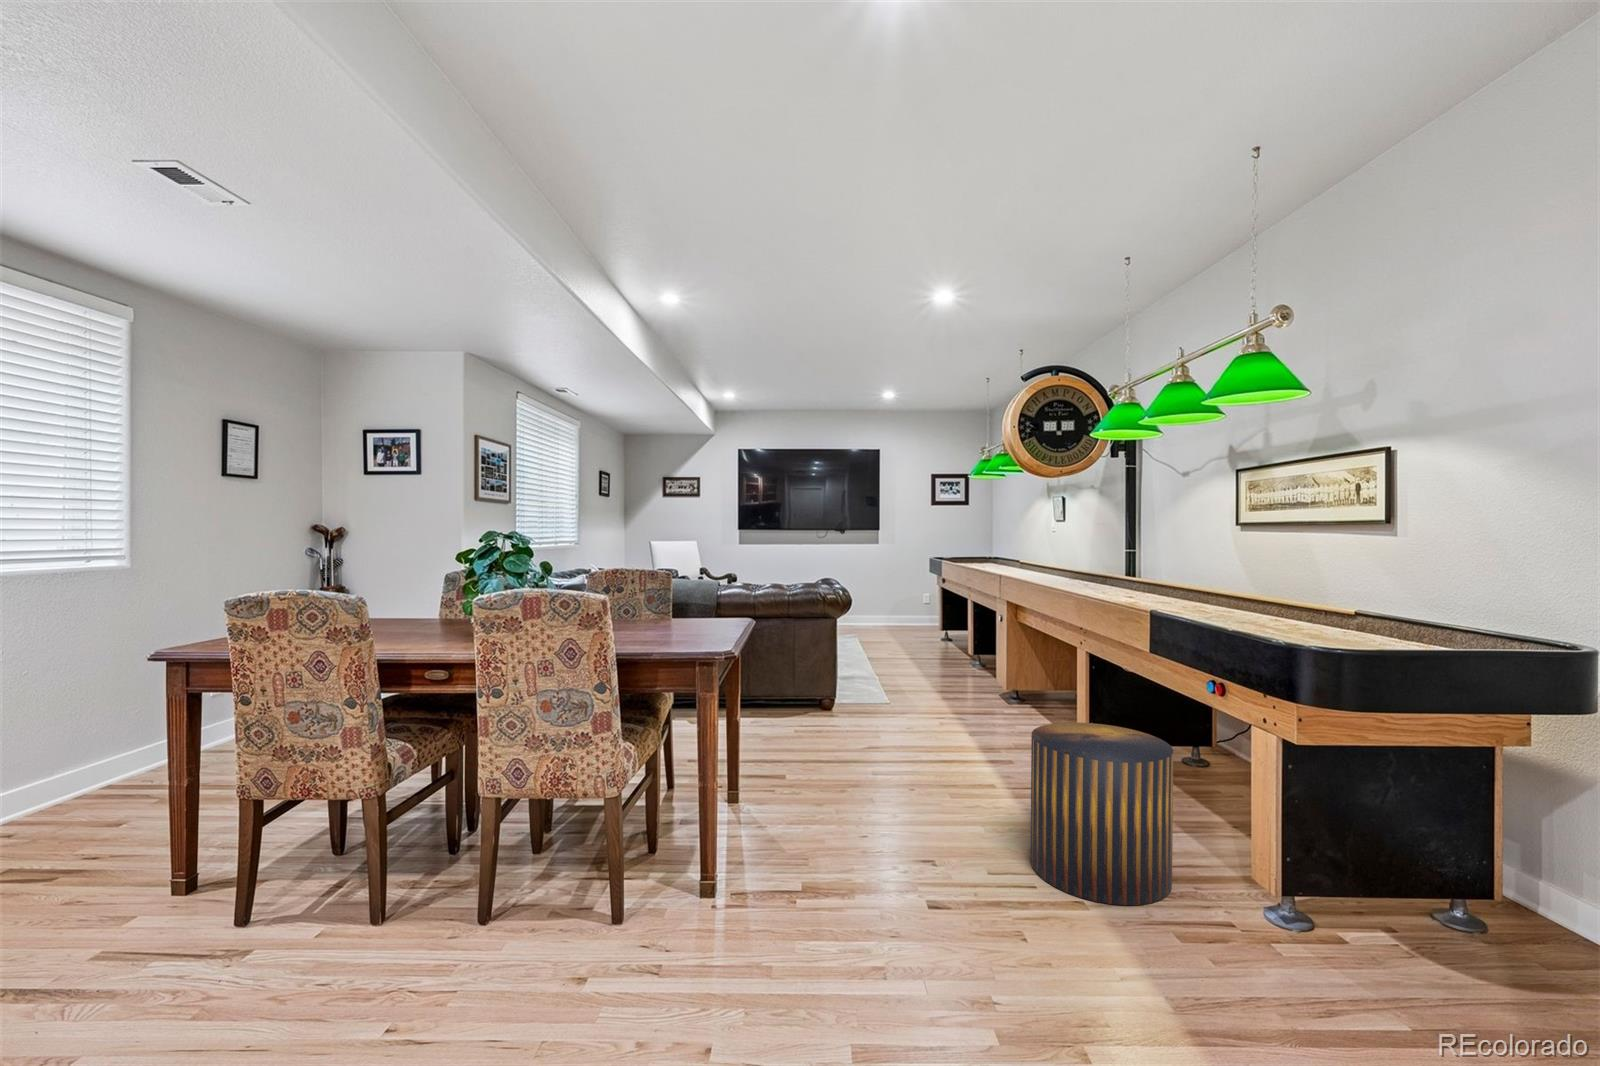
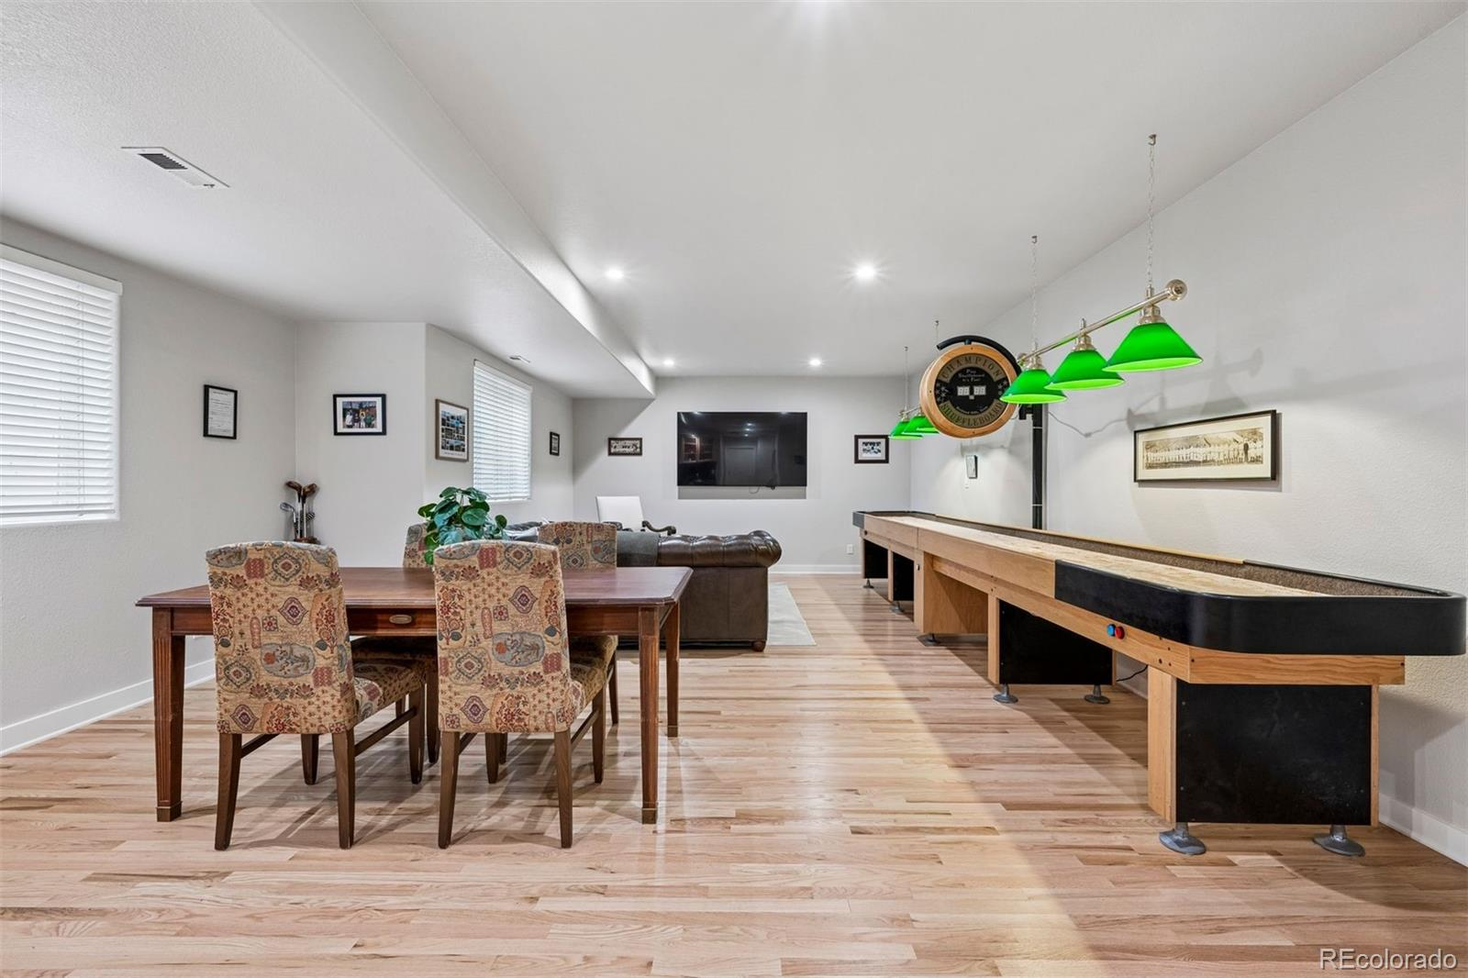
- stool [1029,721,1174,907]
